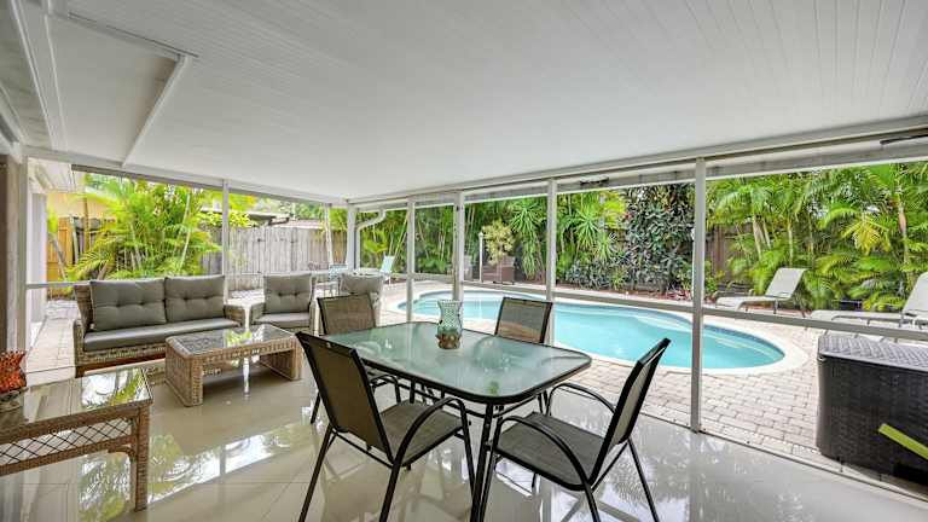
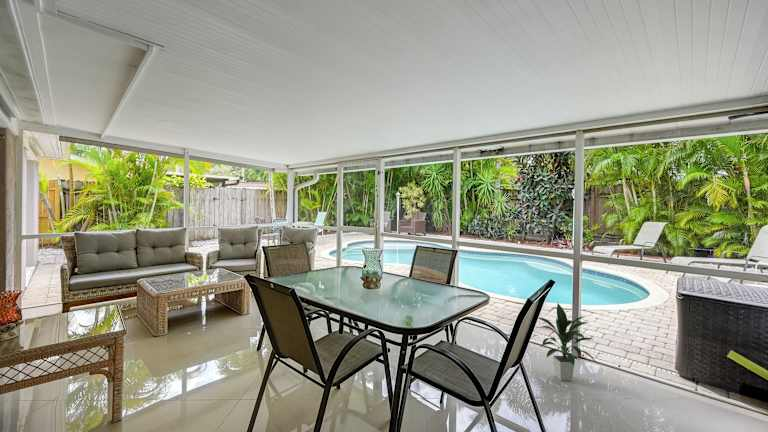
+ indoor plant [538,302,598,382]
